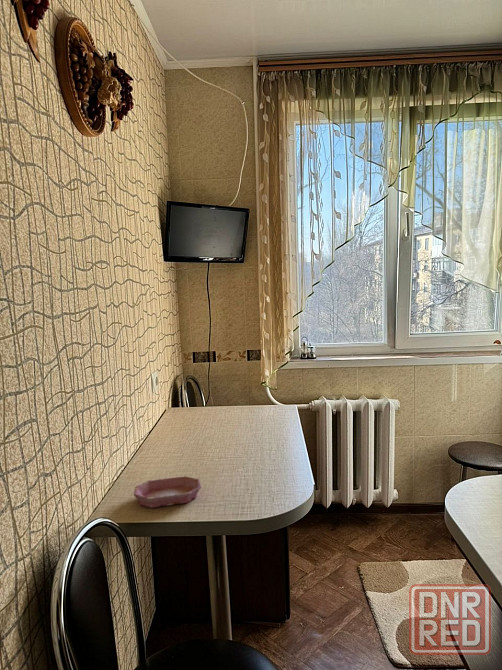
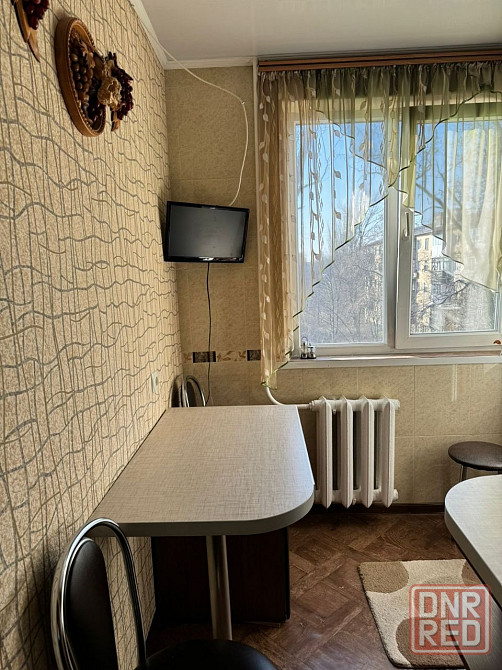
- bowl [133,475,202,509]
